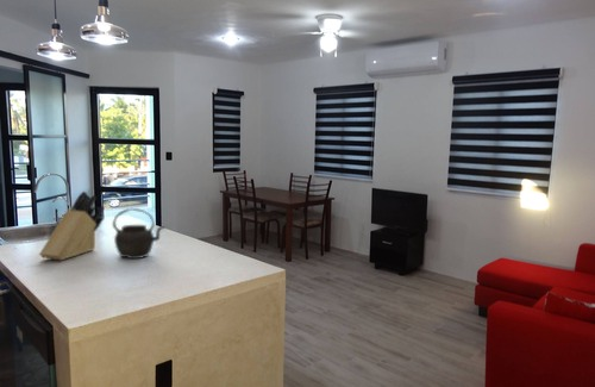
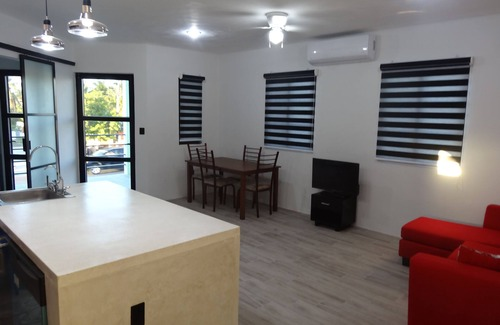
- knife block [38,191,106,261]
- kettle [112,207,167,260]
